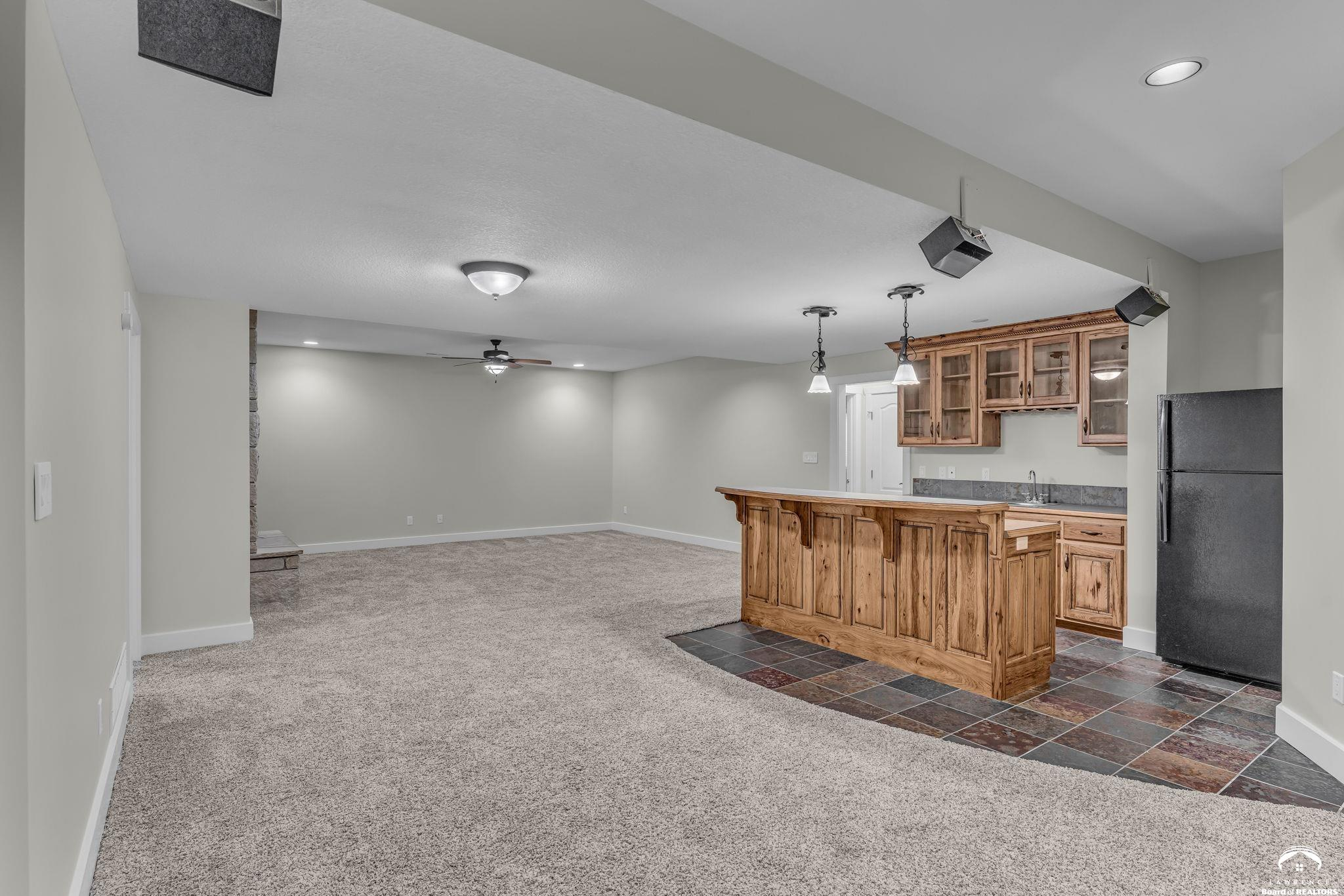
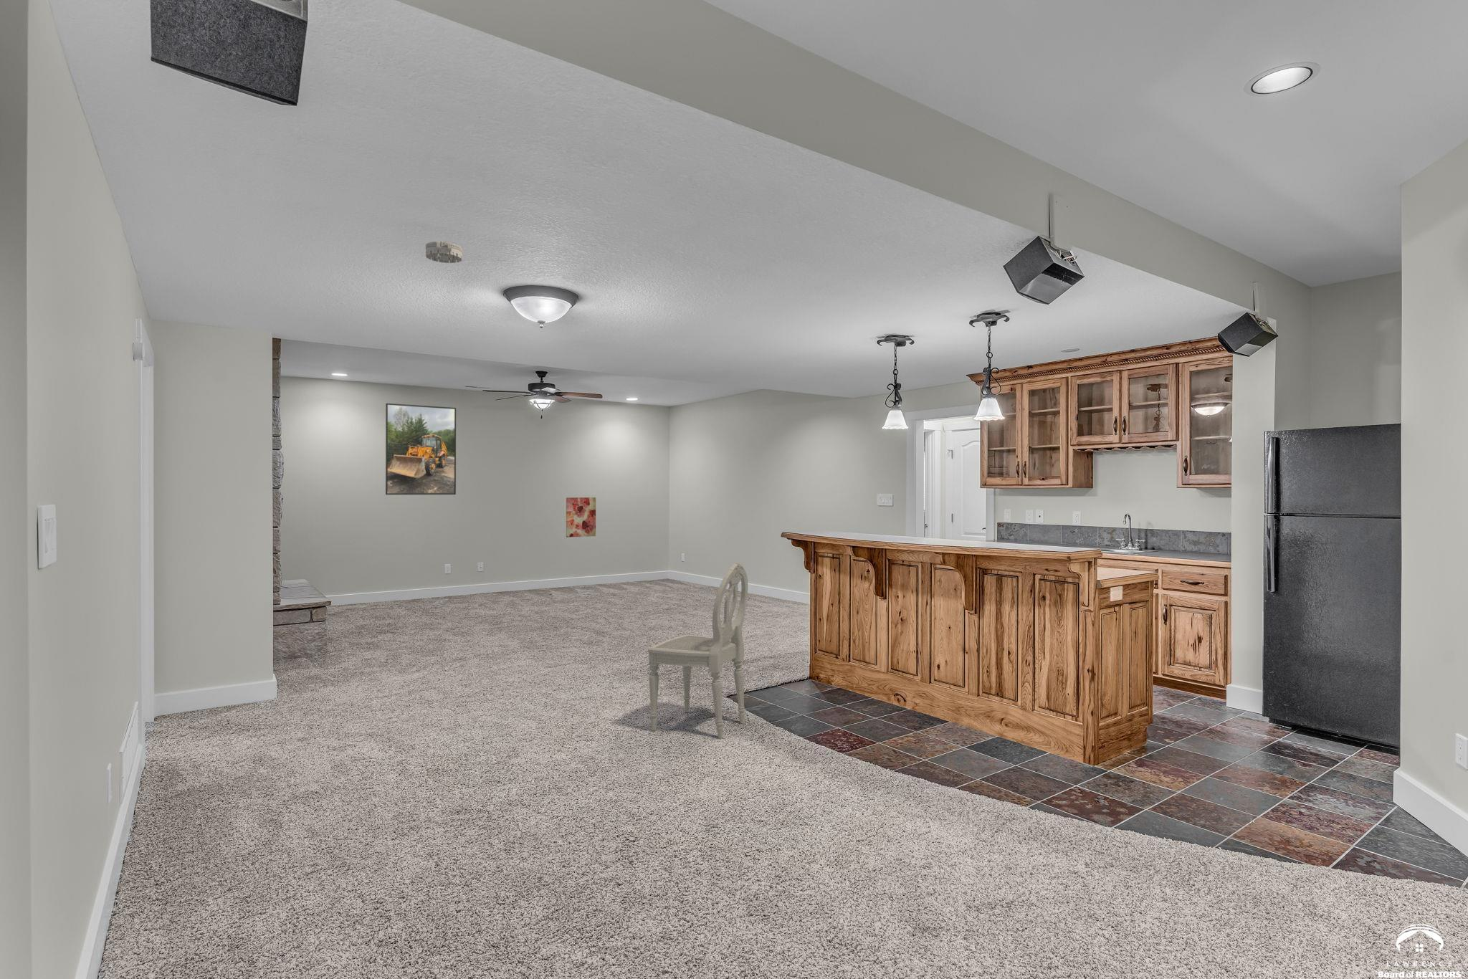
+ smoke detector [425,240,463,263]
+ wall art [566,497,596,539]
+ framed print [384,403,457,495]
+ dining chair [648,562,748,739]
